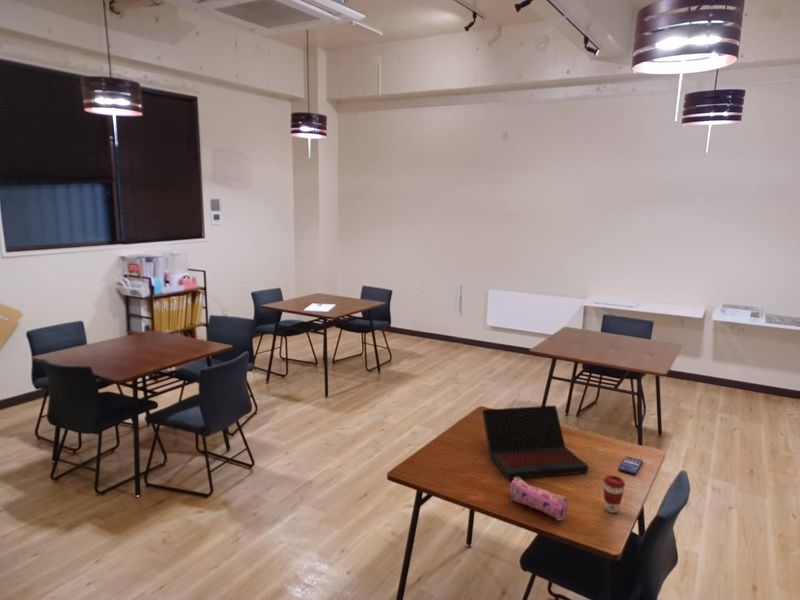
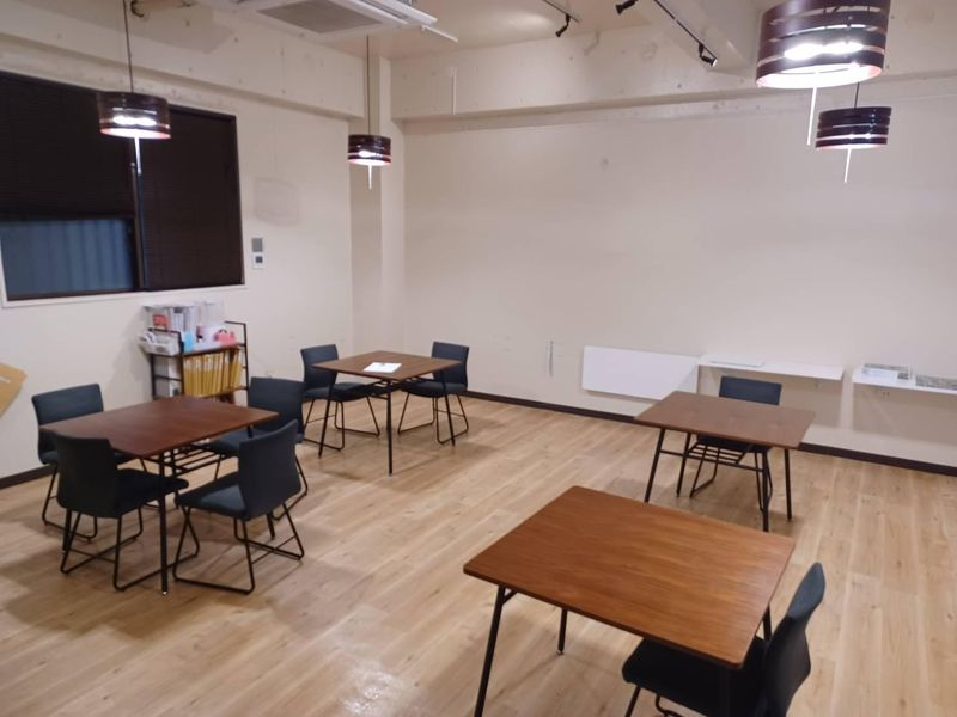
- coffee cup [602,474,626,514]
- smartphone [617,455,644,475]
- laptop [481,405,590,480]
- pencil case [507,477,569,522]
